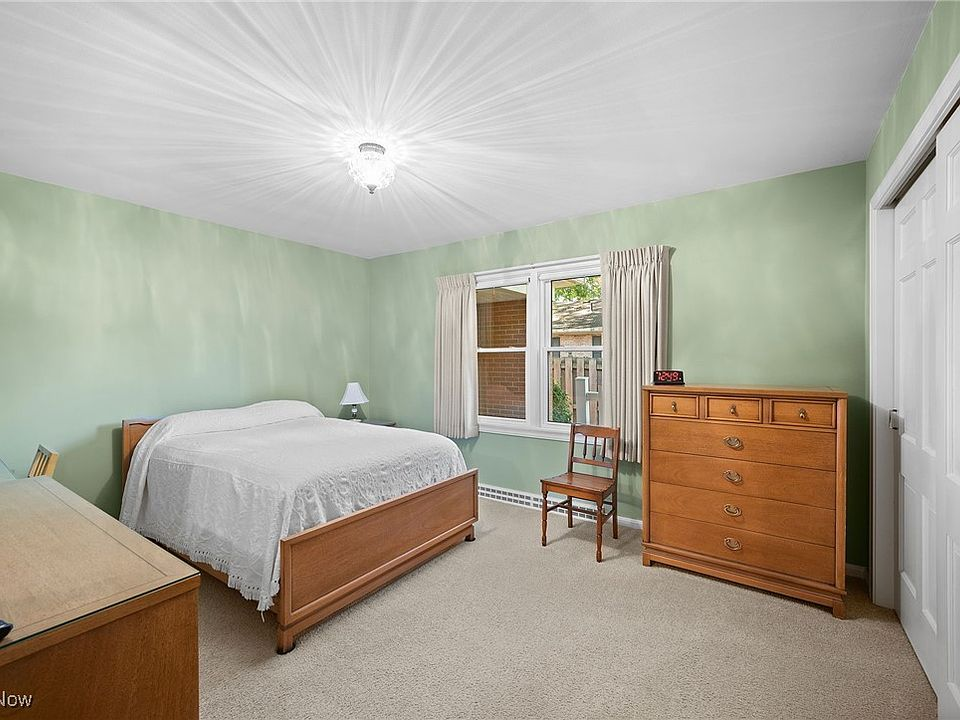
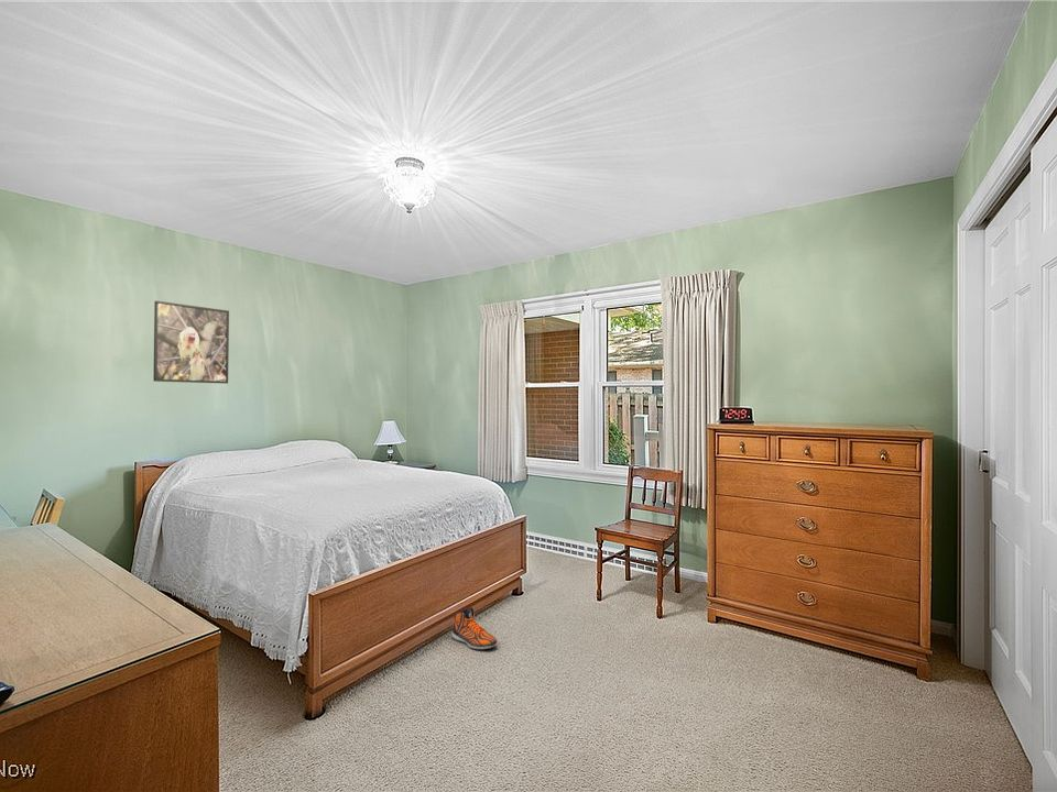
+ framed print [152,300,230,385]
+ sneaker [451,606,498,650]
